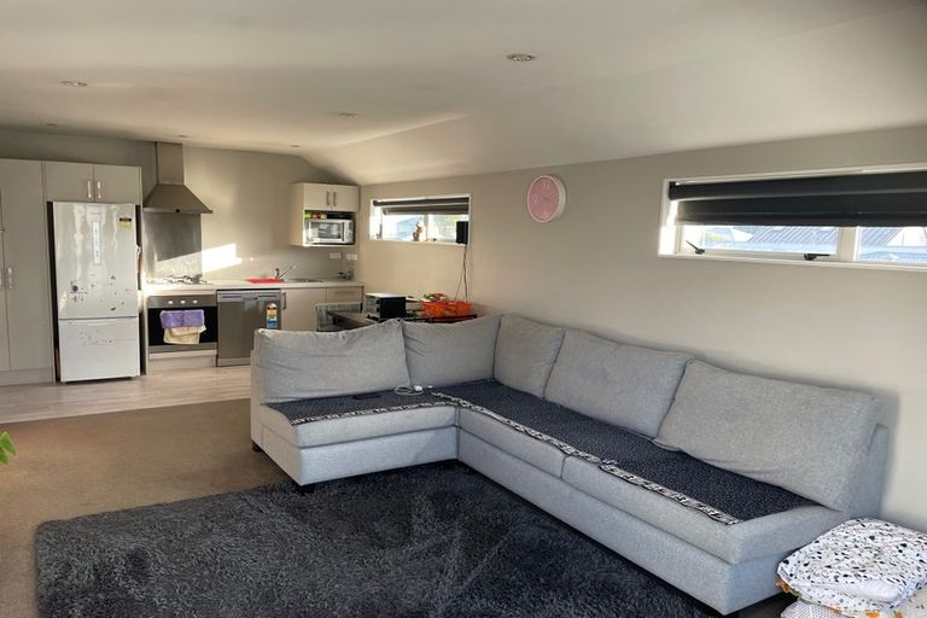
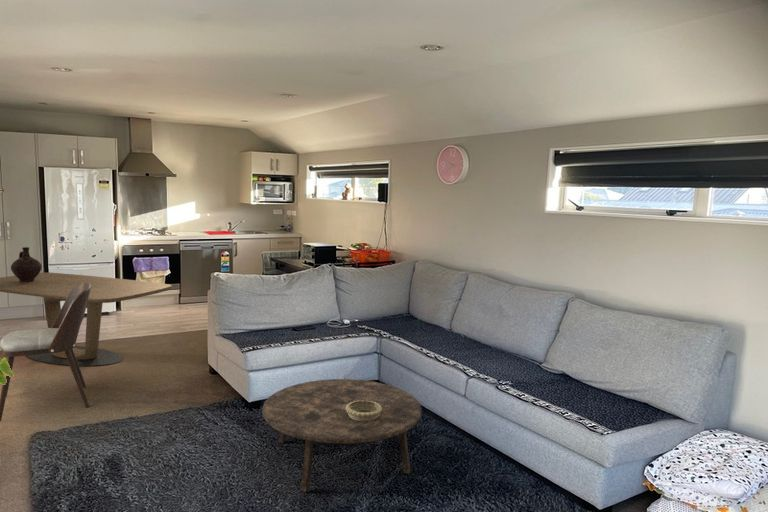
+ decorative bowl [346,400,382,421]
+ ceramic jug [10,246,43,282]
+ dining table [0,272,173,367]
+ coffee table [261,378,423,493]
+ dining chair [0,283,91,422]
